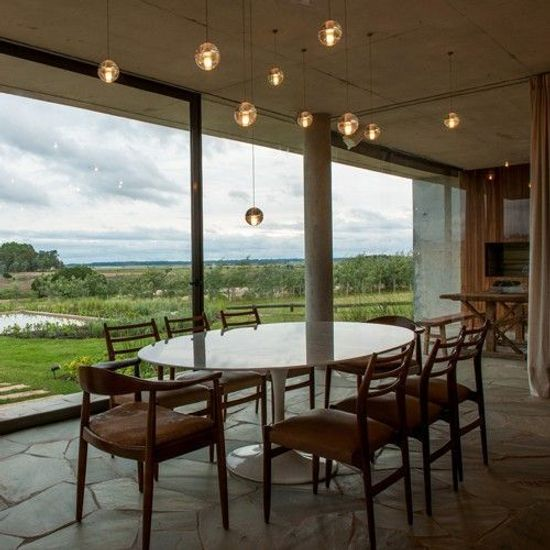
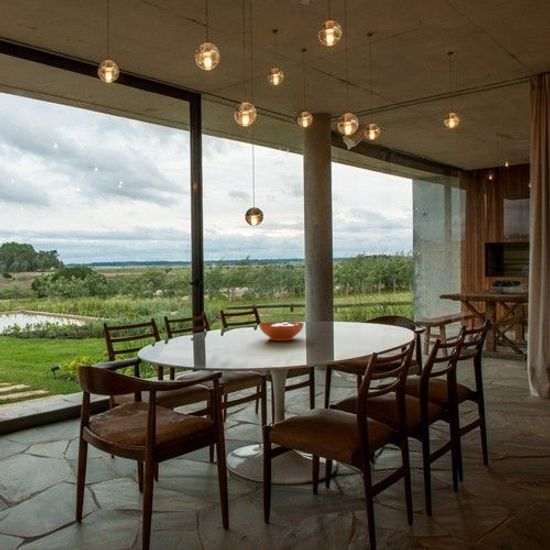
+ decorative bowl [258,321,305,341]
